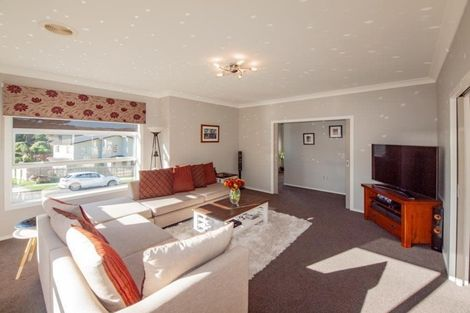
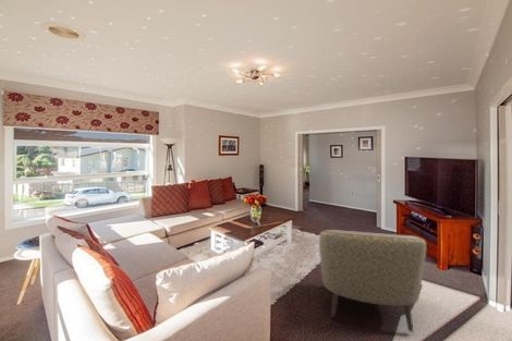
+ armchair [318,229,427,333]
